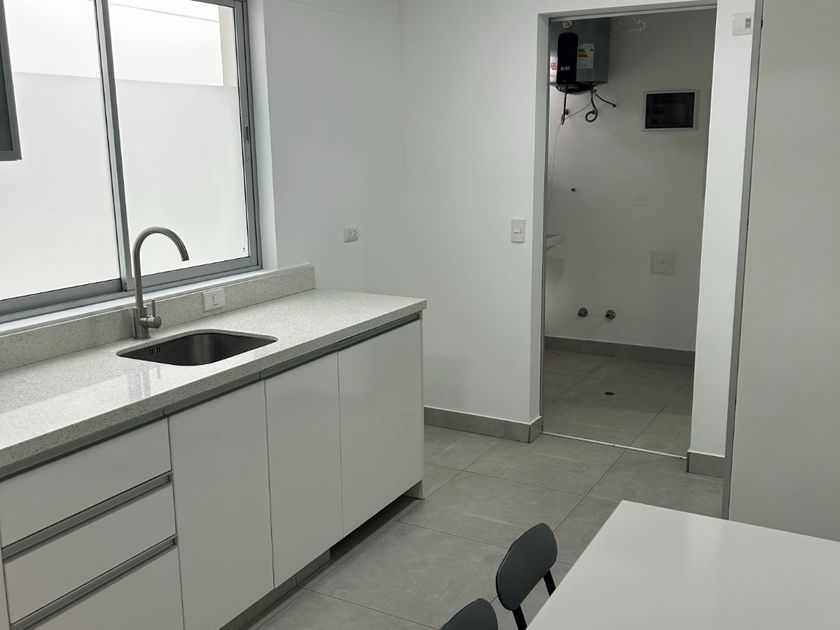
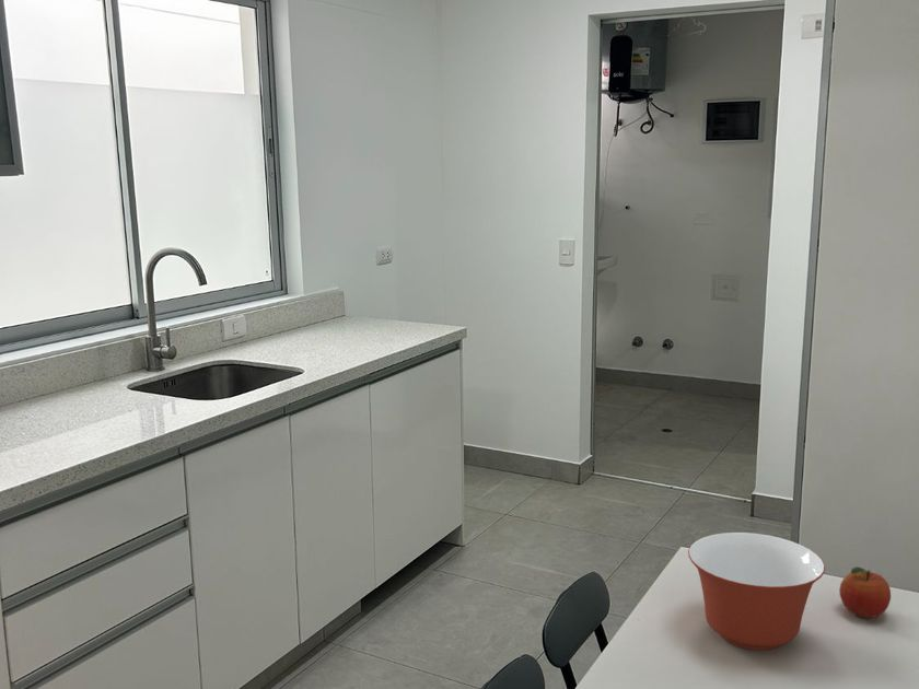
+ mixing bowl [687,532,826,651]
+ fruit [838,565,892,619]
